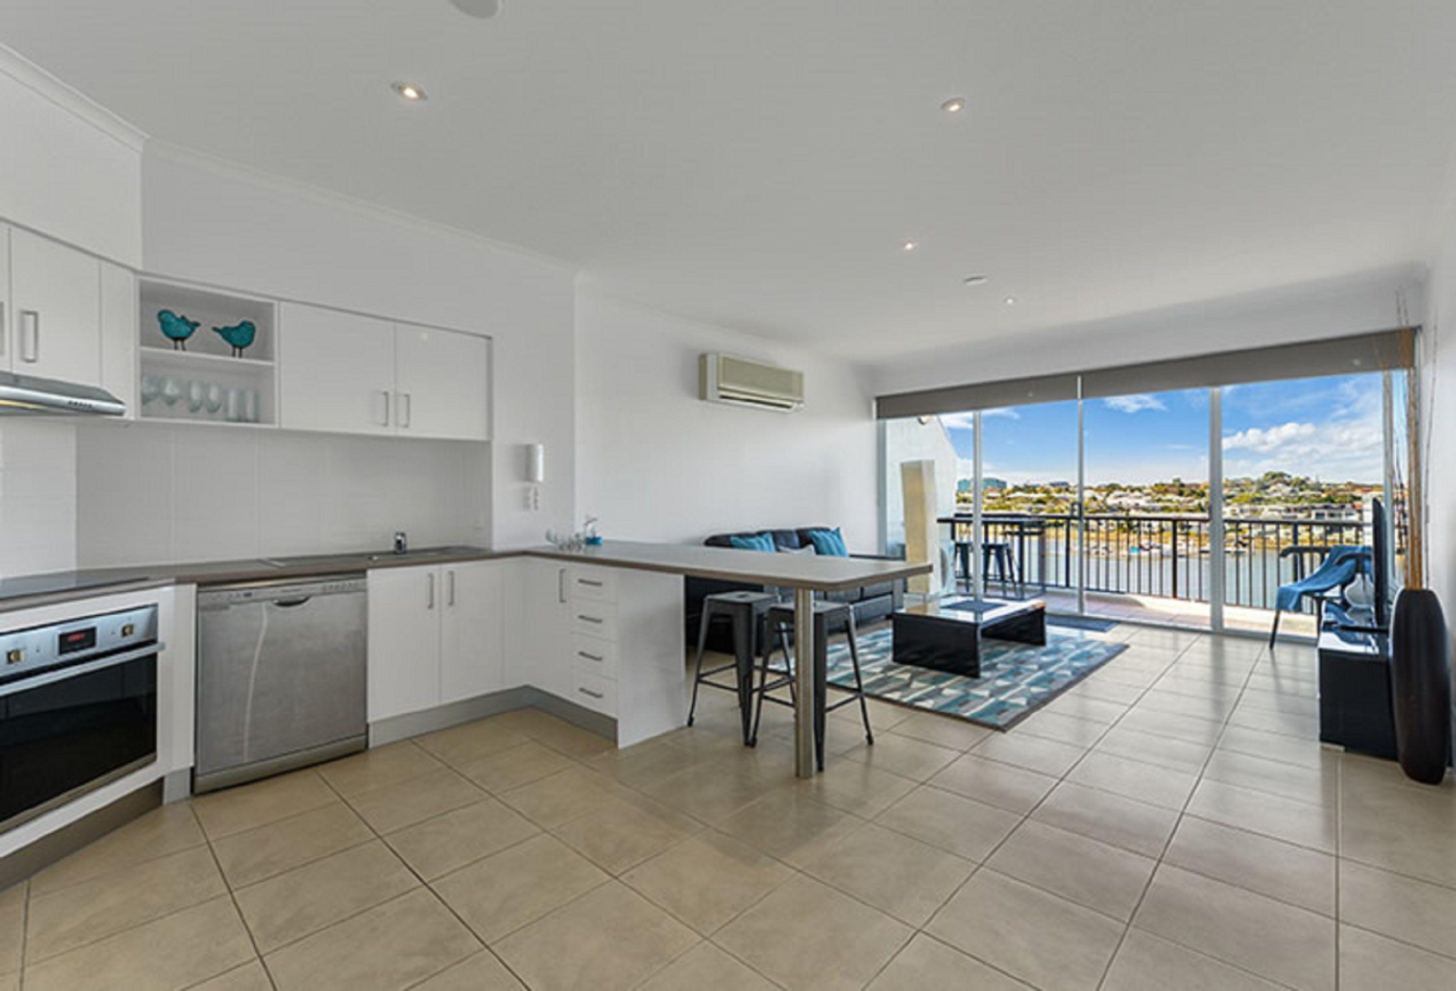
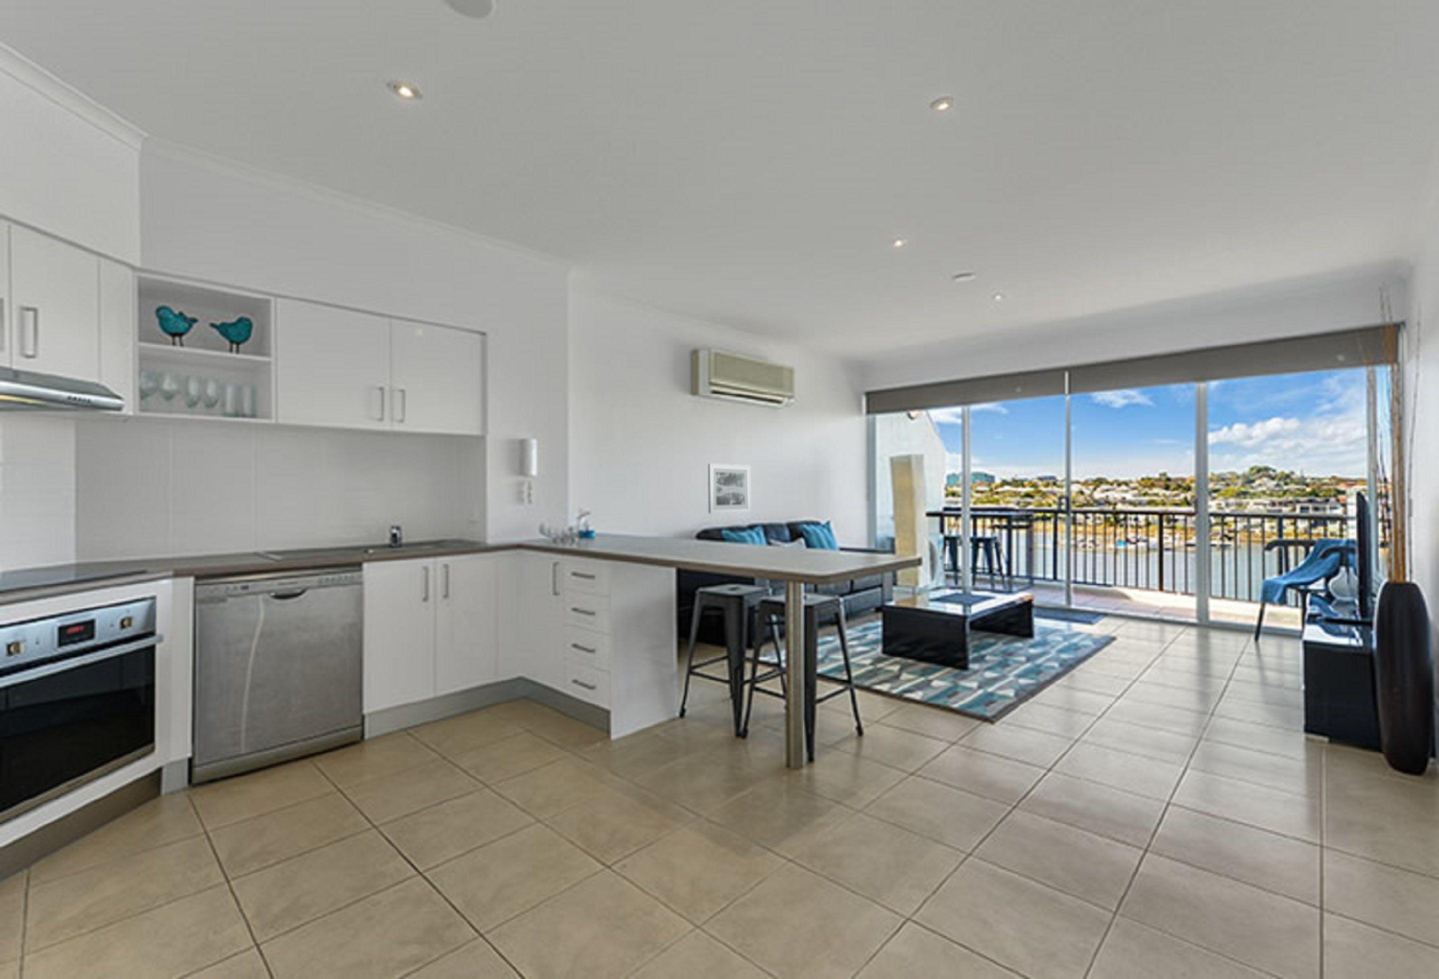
+ wall art [708,463,751,515]
